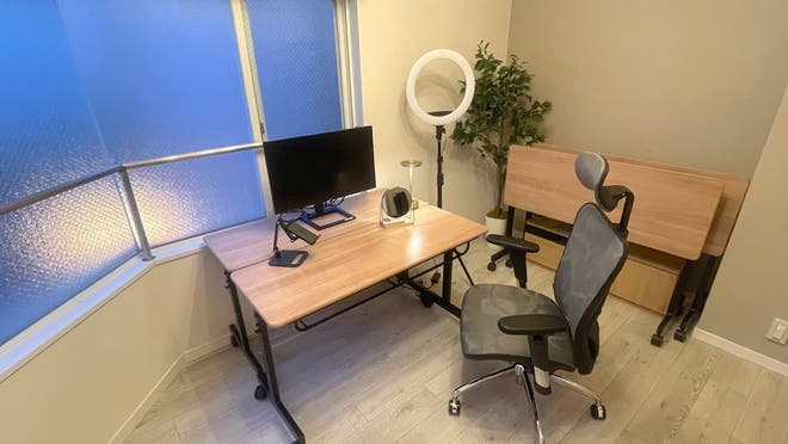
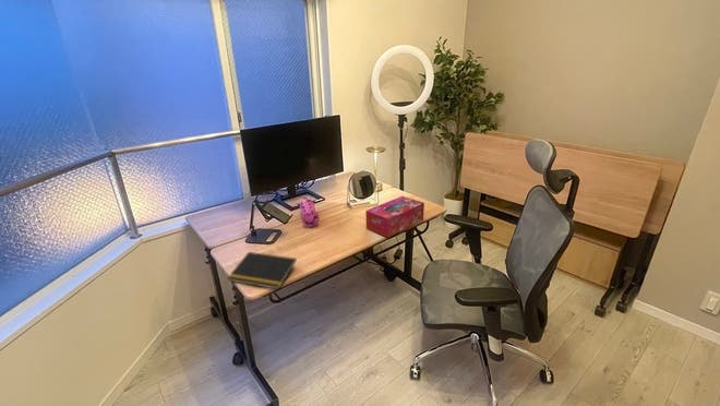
+ tissue box [364,195,425,238]
+ notepad [226,251,298,290]
+ pencil case [297,195,321,228]
